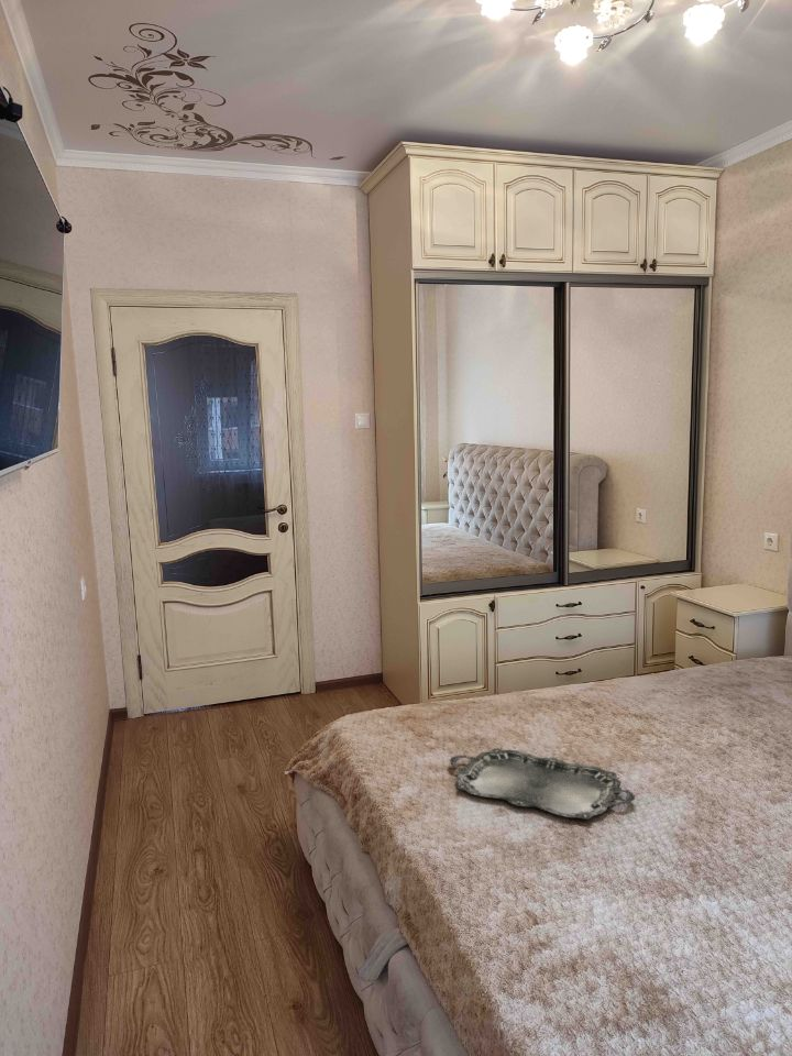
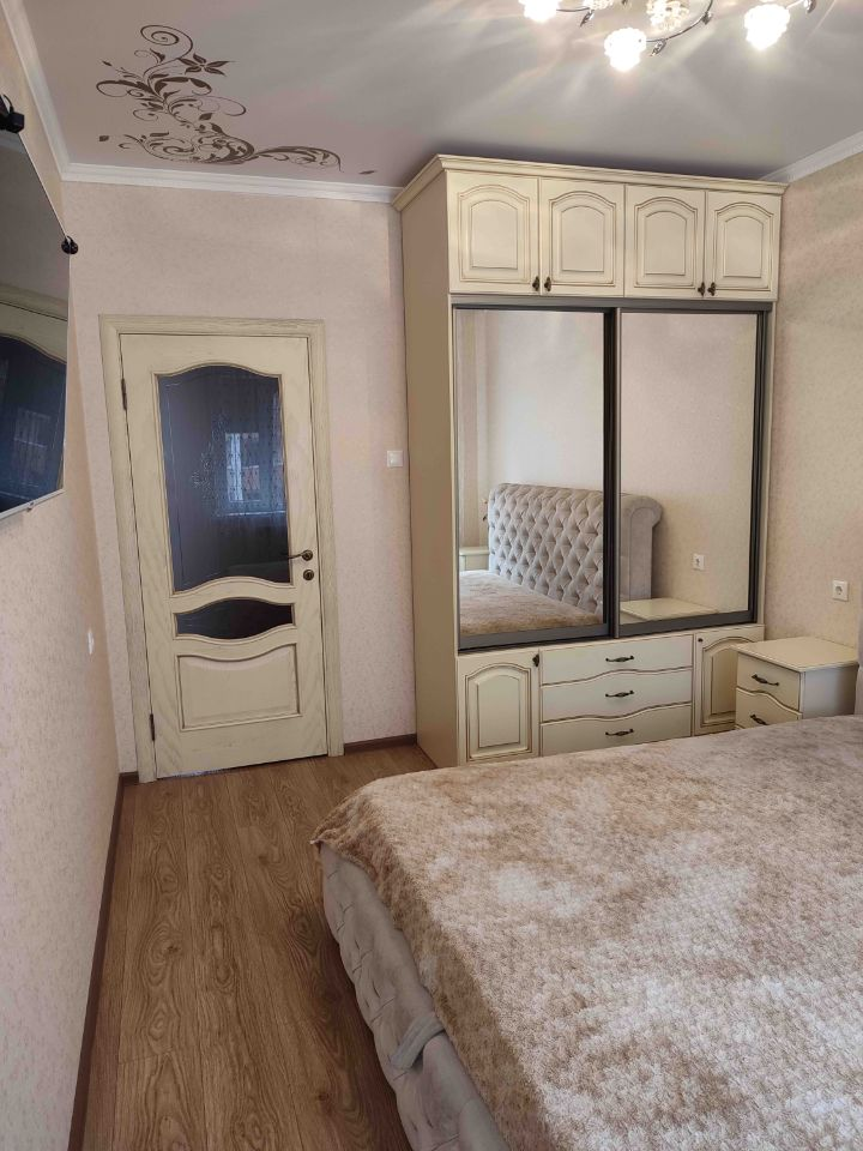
- serving tray [449,747,636,821]
